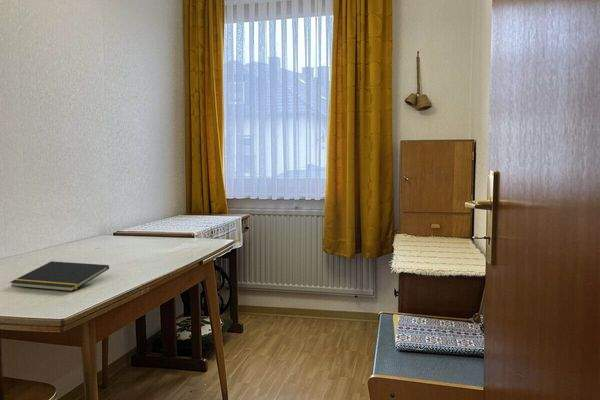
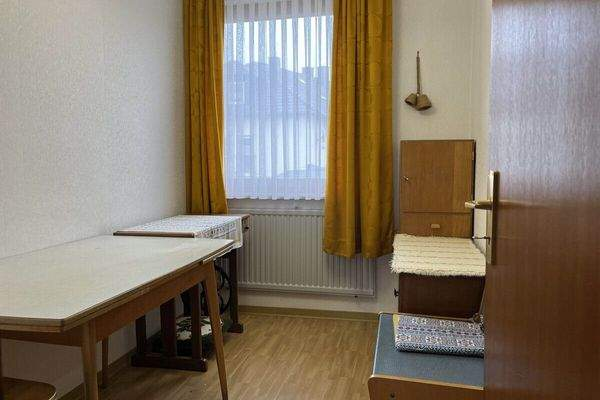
- notepad [9,260,110,292]
